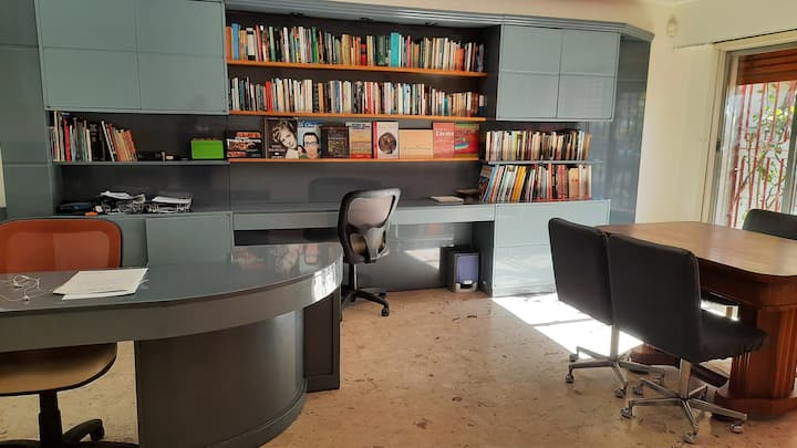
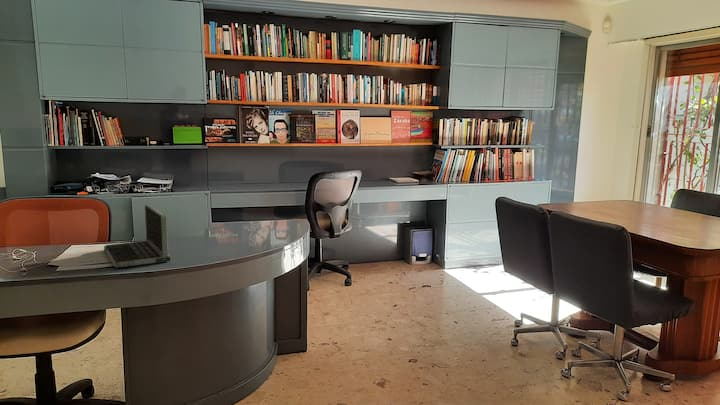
+ laptop [103,204,172,269]
